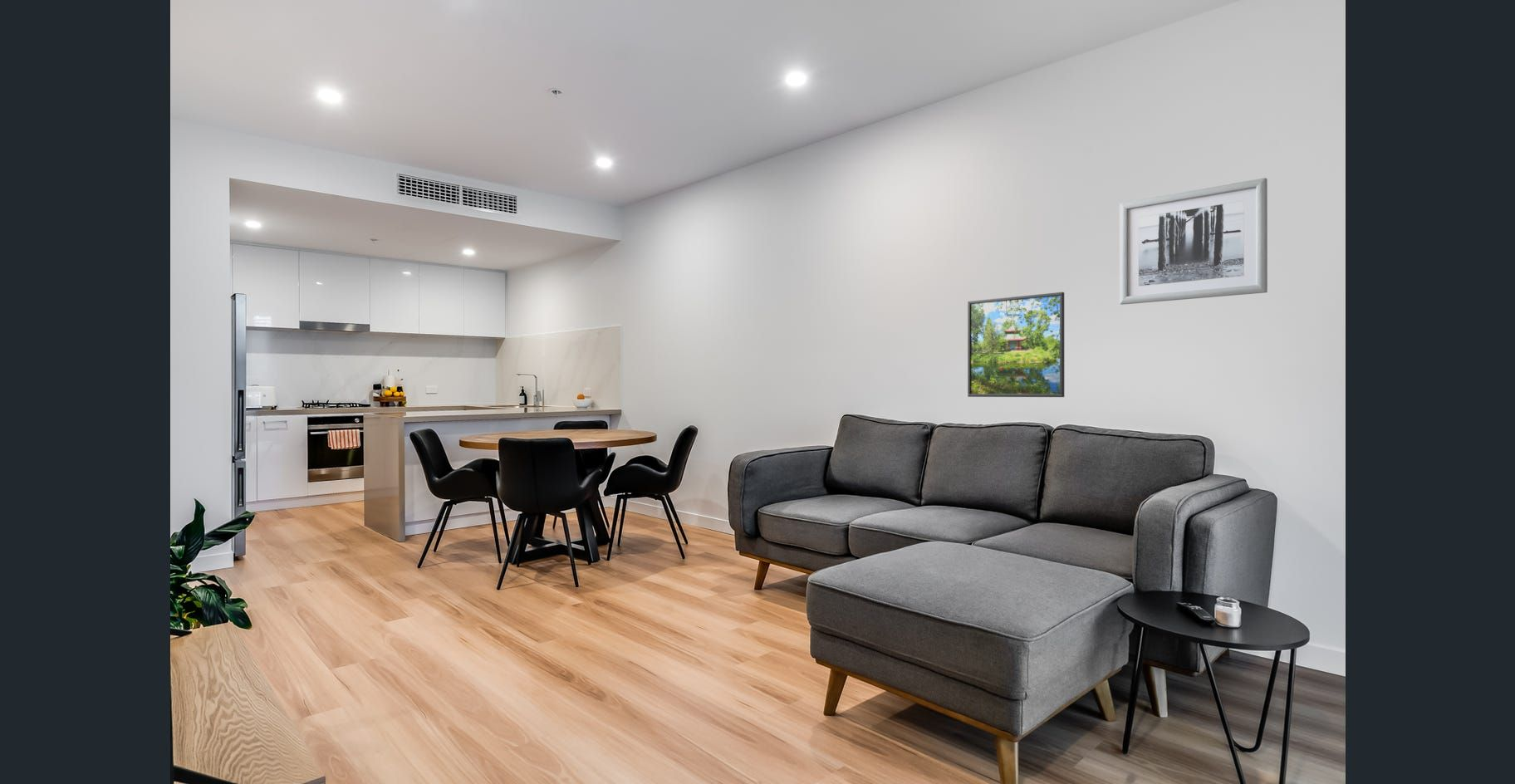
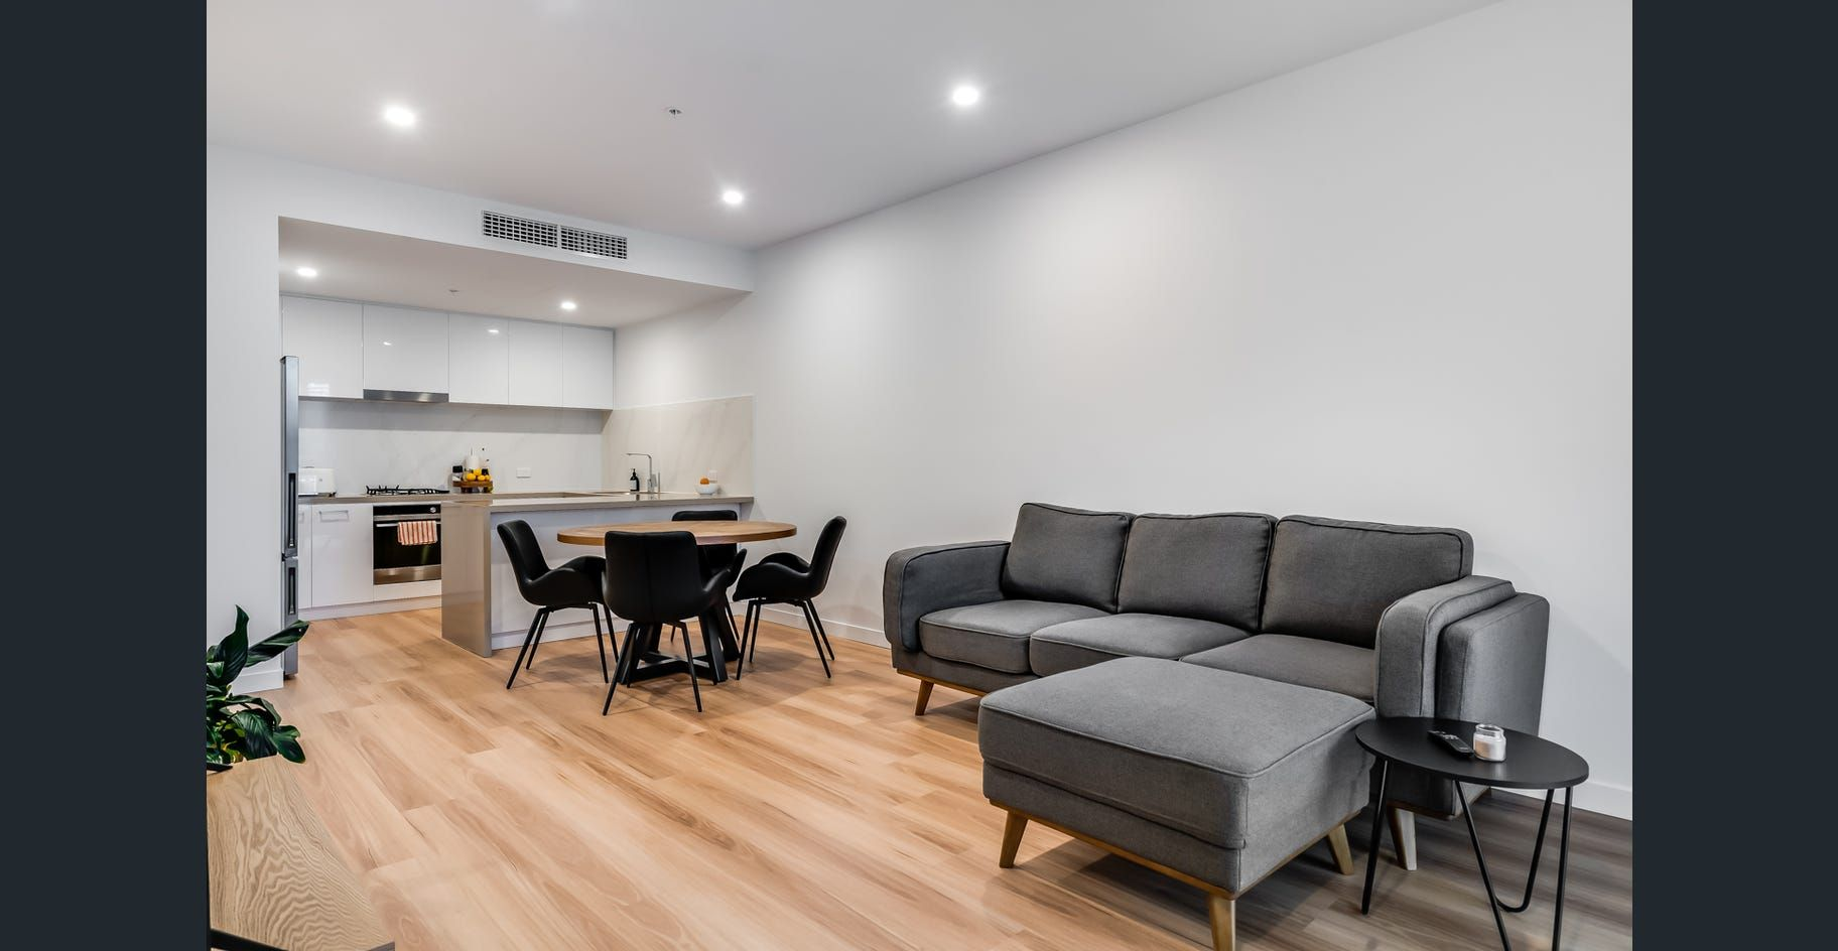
- wall art [1119,177,1268,306]
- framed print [967,292,1065,398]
